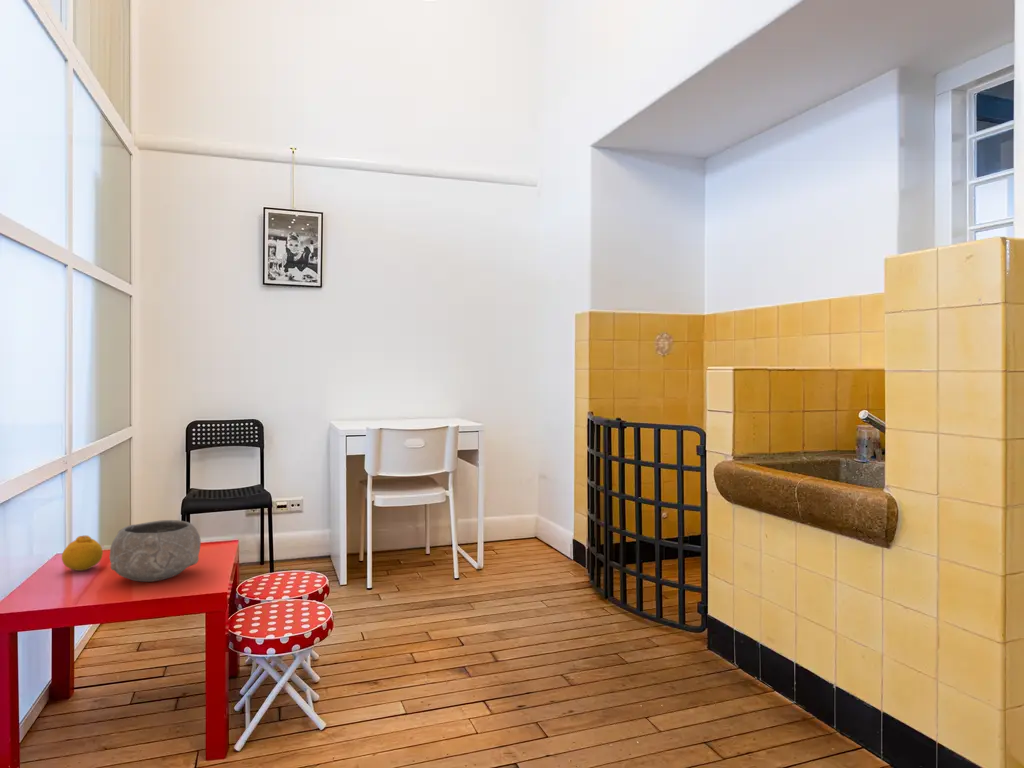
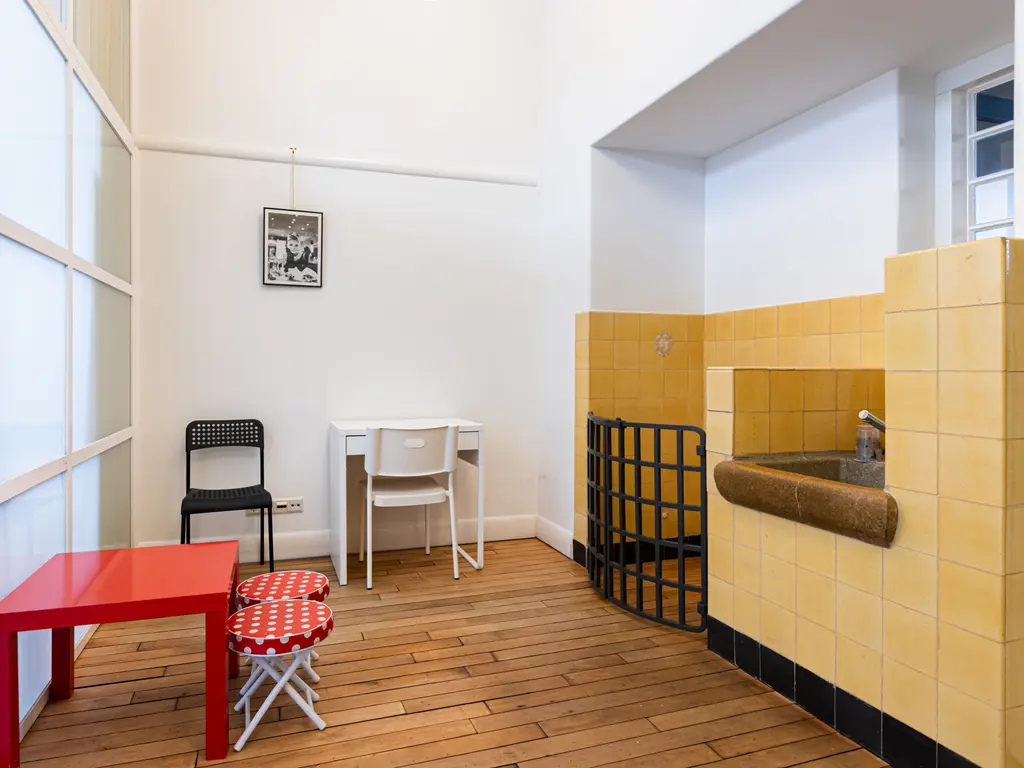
- fruit [61,535,104,572]
- bowl [109,519,202,583]
